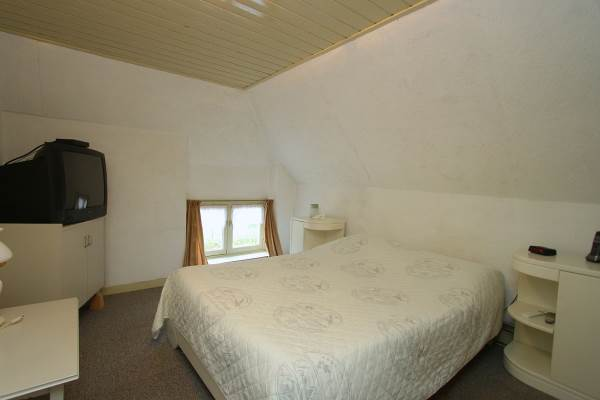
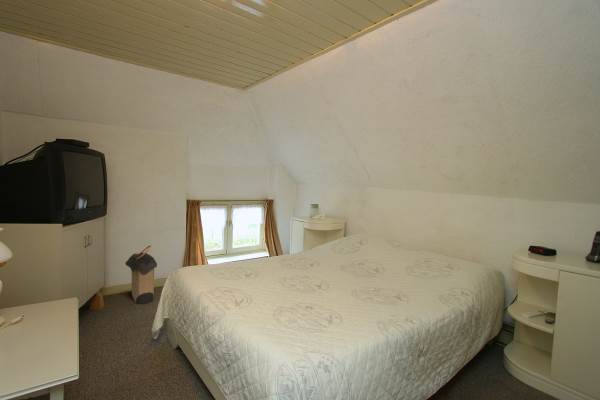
+ laundry hamper [124,244,158,305]
